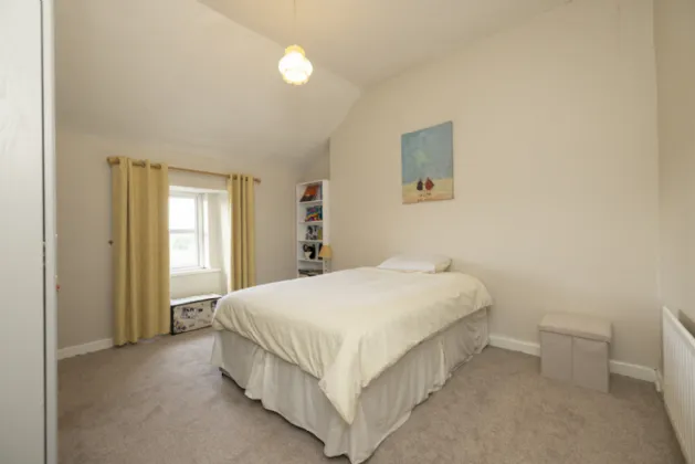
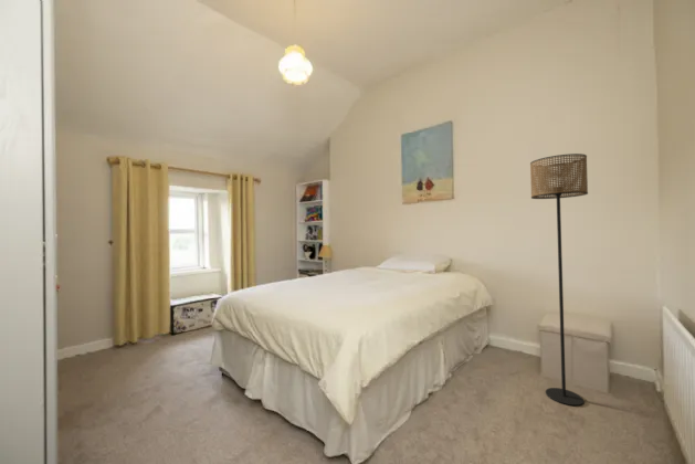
+ floor lamp [529,152,589,407]
